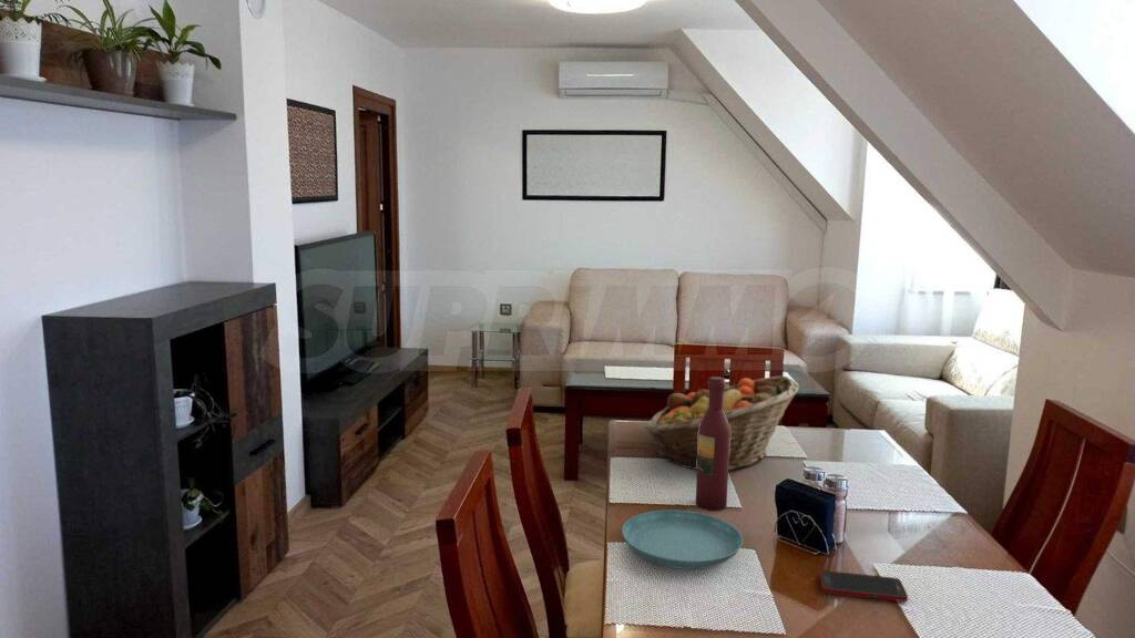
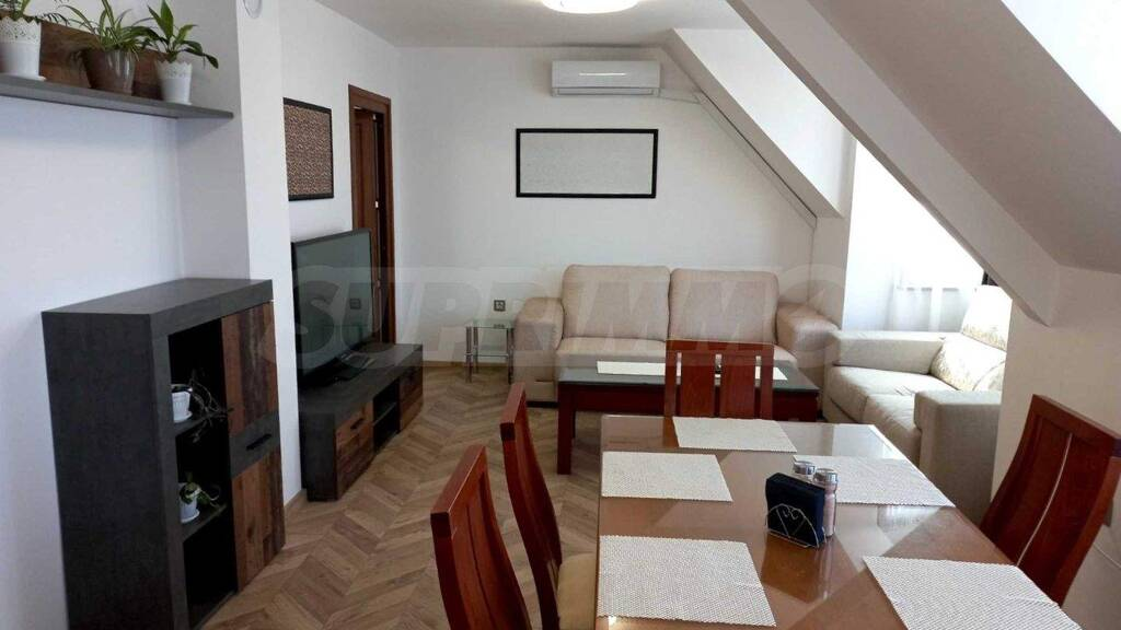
- fruit basket [644,374,800,471]
- wine bottle [695,375,730,512]
- cell phone [818,569,909,603]
- saucer [621,508,744,570]
